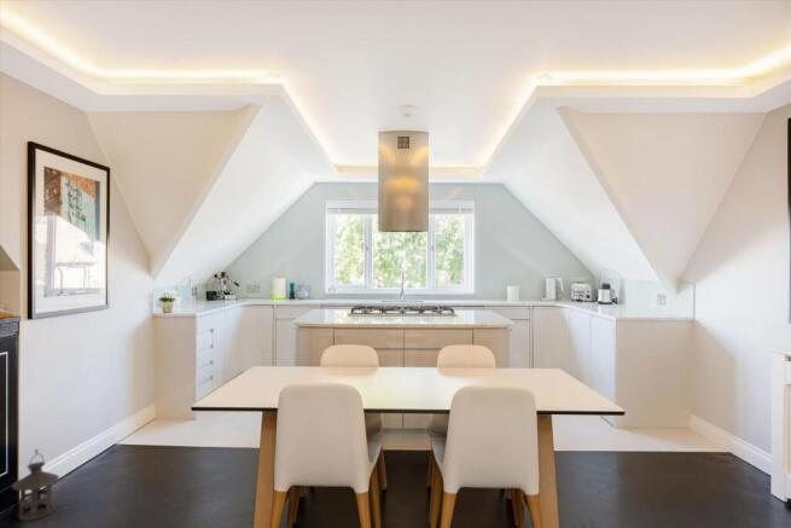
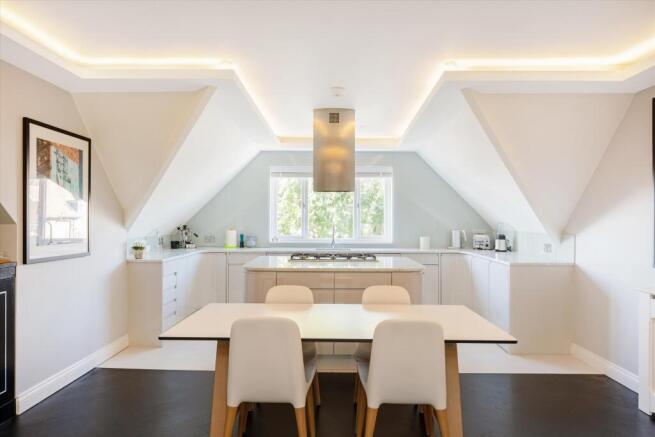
- lantern [11,448,60,522]
